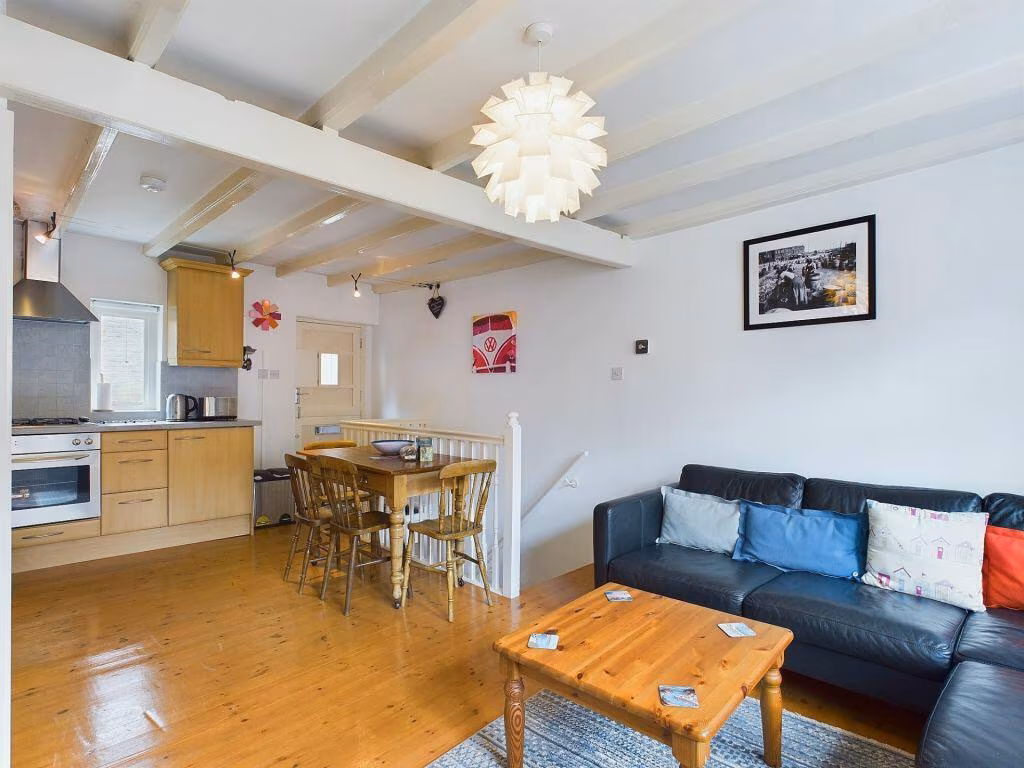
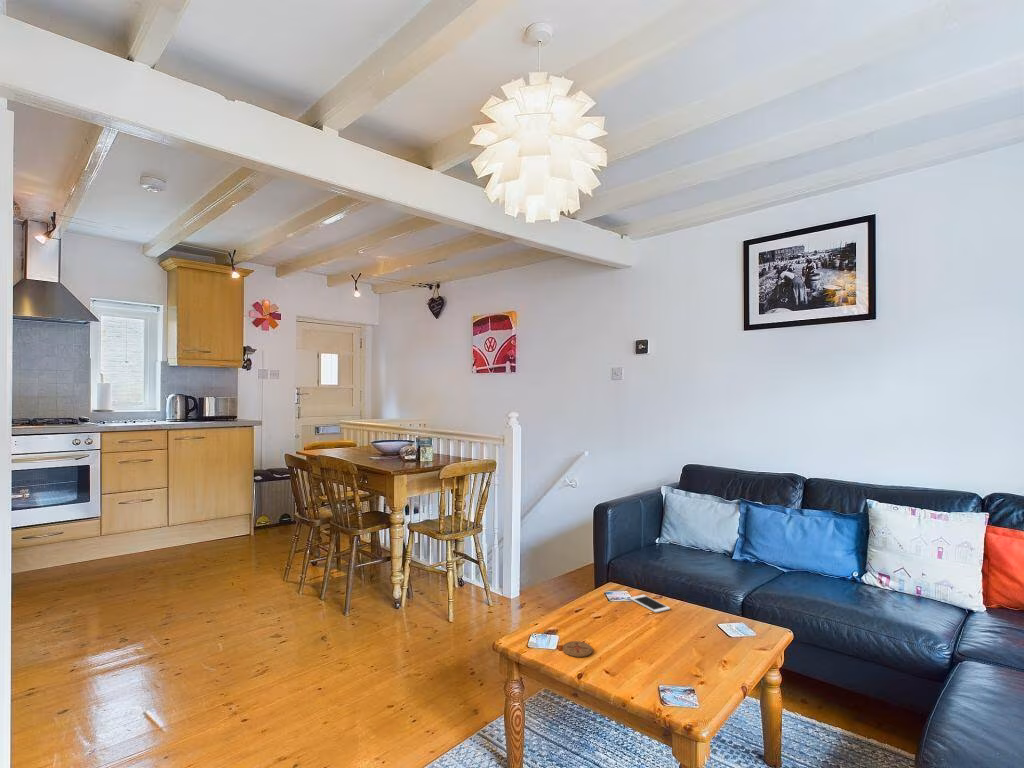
+ cell phone [629,594,671,614]
+ coaster [562,640,593,658]
